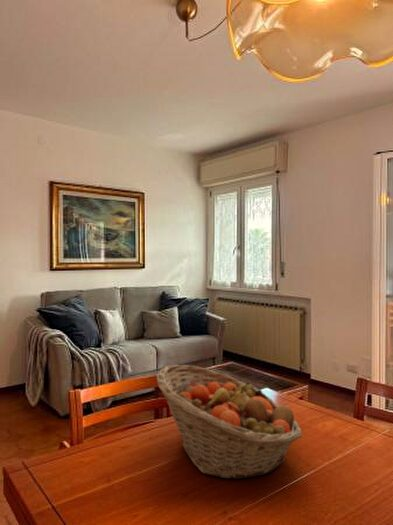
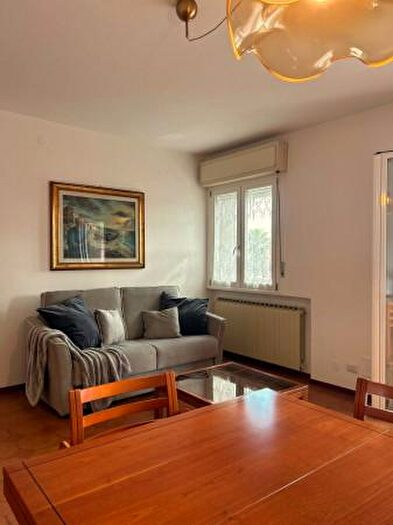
- fruit basket [155,364,303,480]
